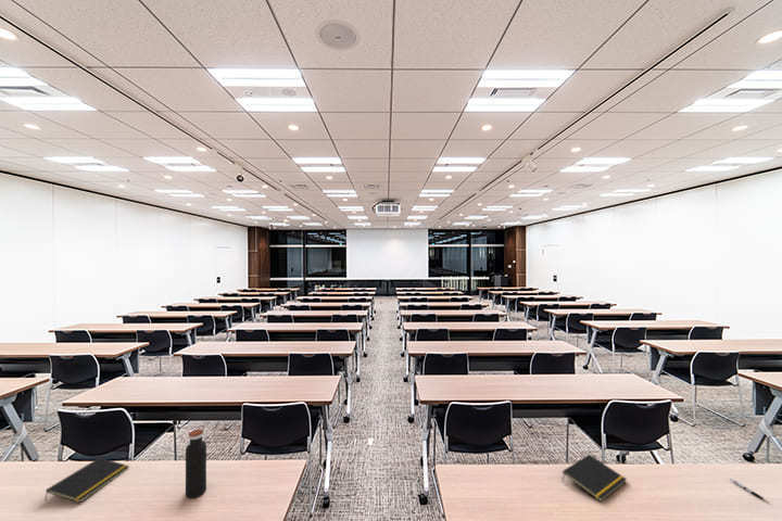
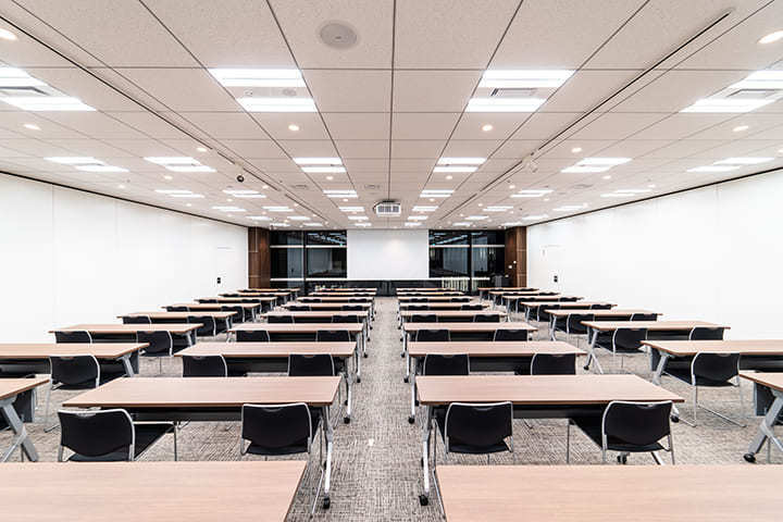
- water bottle [185,429,207,499]
- notepad [43,457,130,504]
- notepad [562,454,628,503]
- pen [729,478,770,504]
